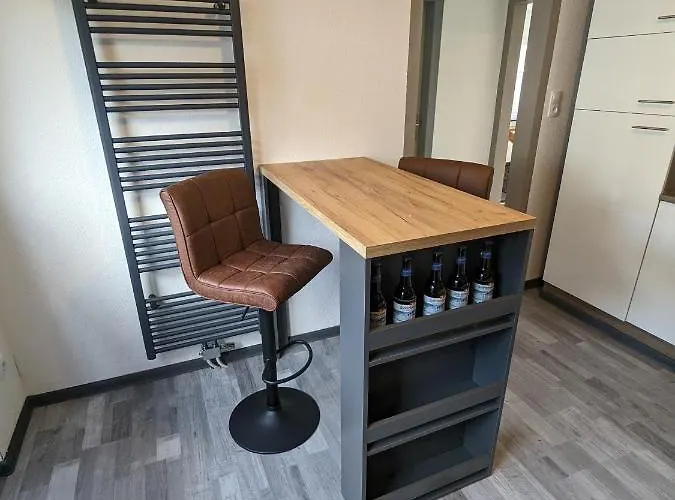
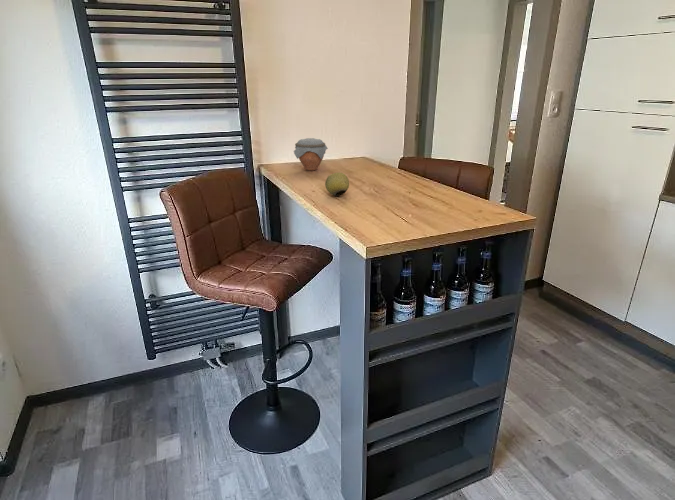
+ fruit [324,171,350,197]
+ jar [293,137,329,172]
